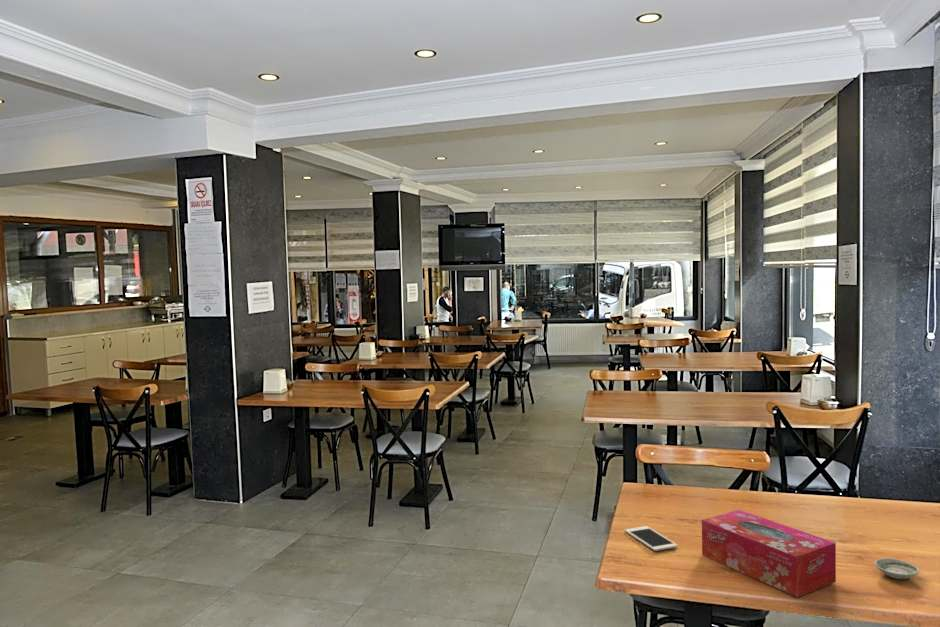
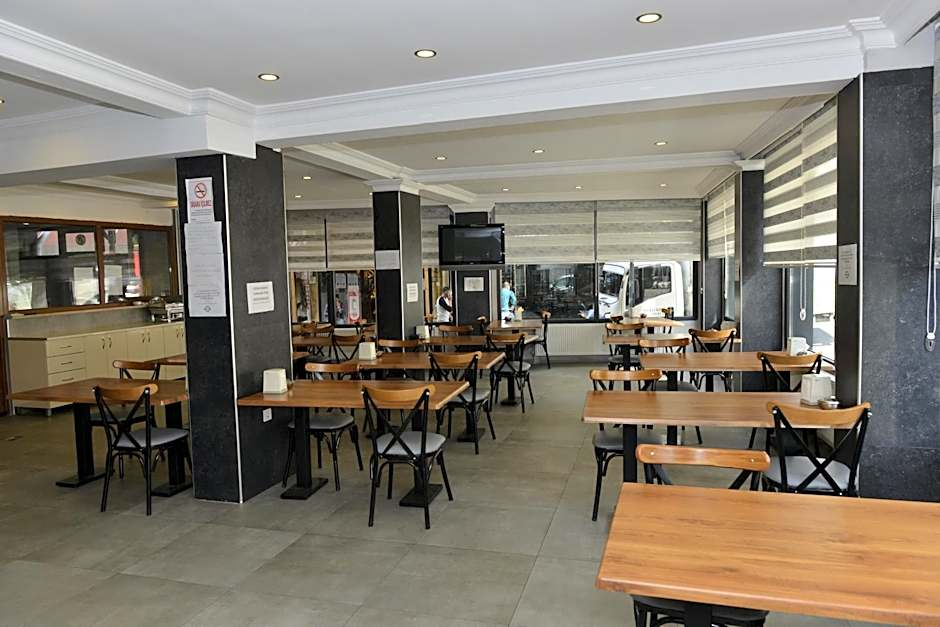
- saucer [873,557,920,580]
- cell phone [624,525,678,552]
- tissue box [701,509,837,598]
